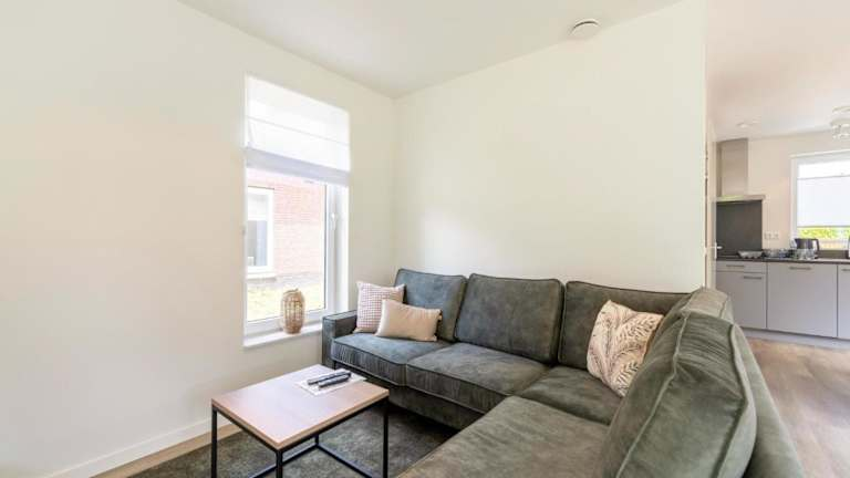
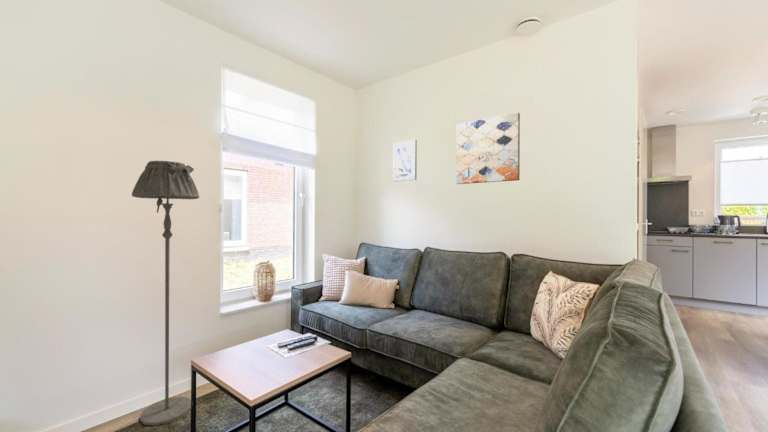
+ wall art [455,112,521,185]
+ floor lamp [131,159,200,427]
+ wall art [392,139,418,182]
